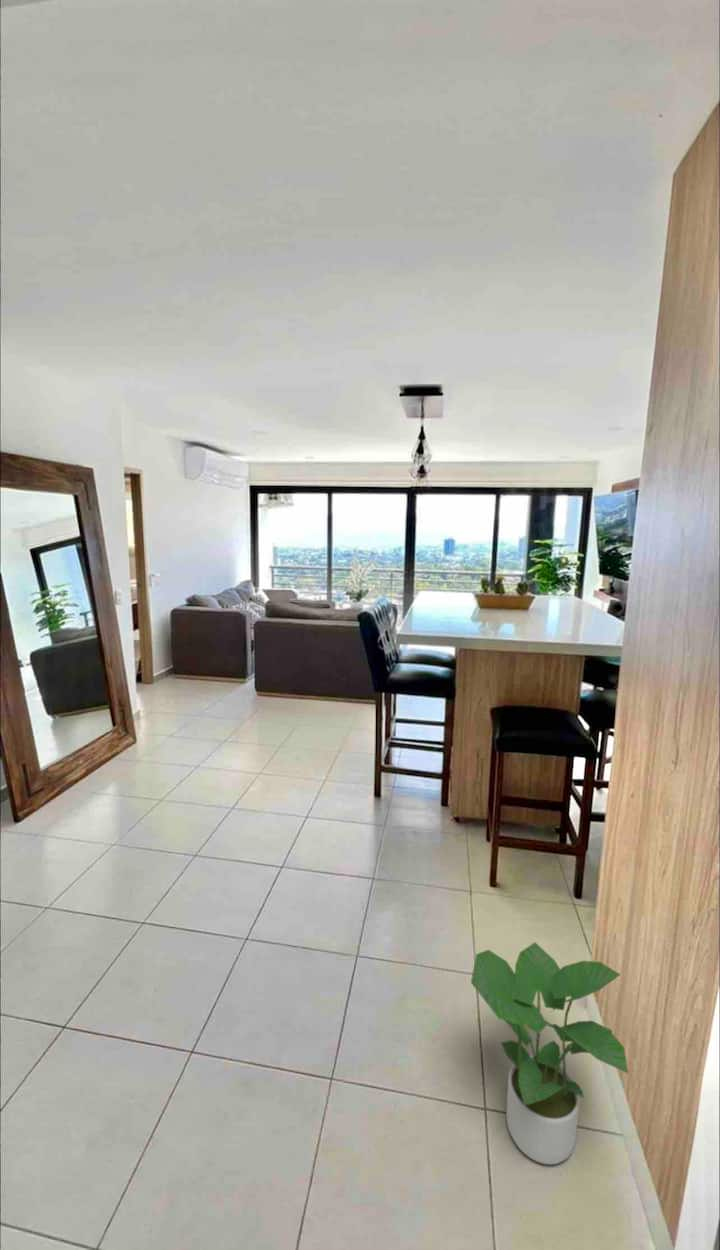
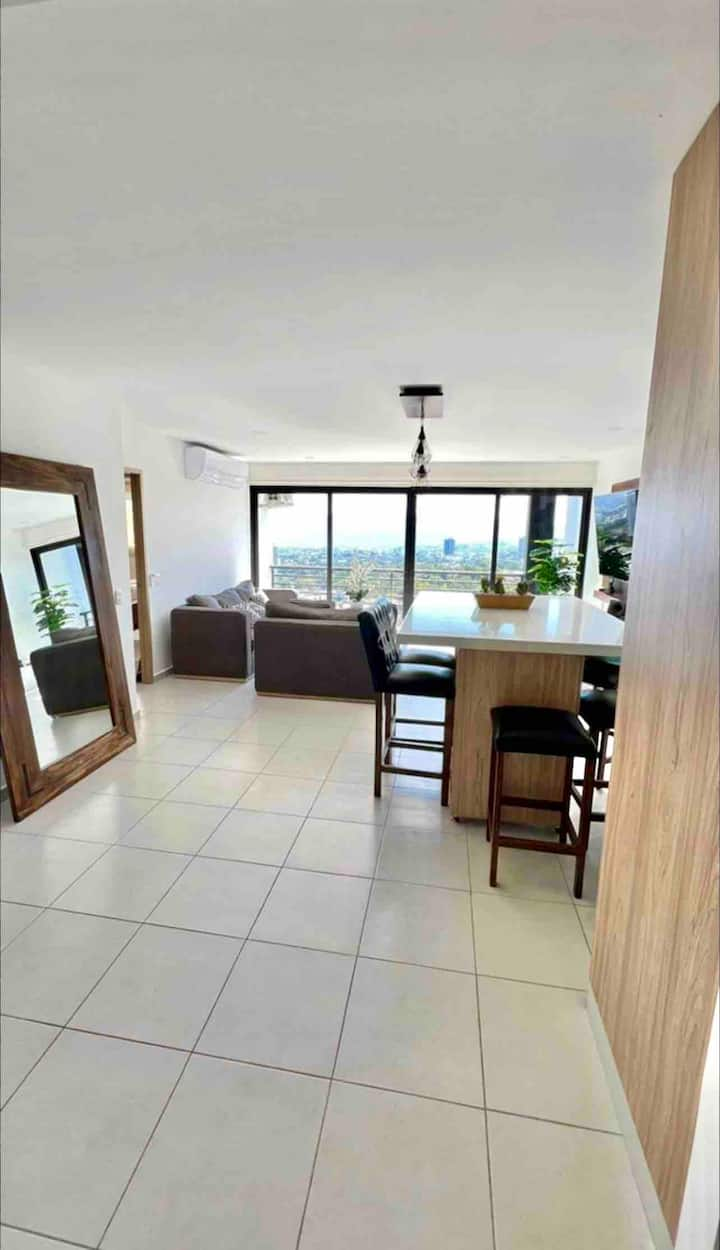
- potted plant [470,941,629,1166]
